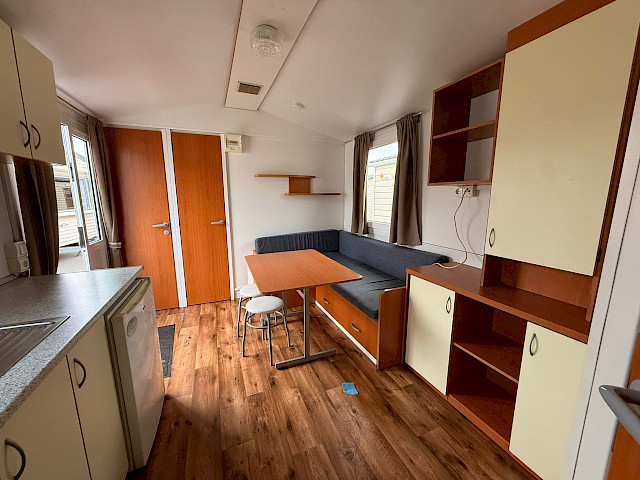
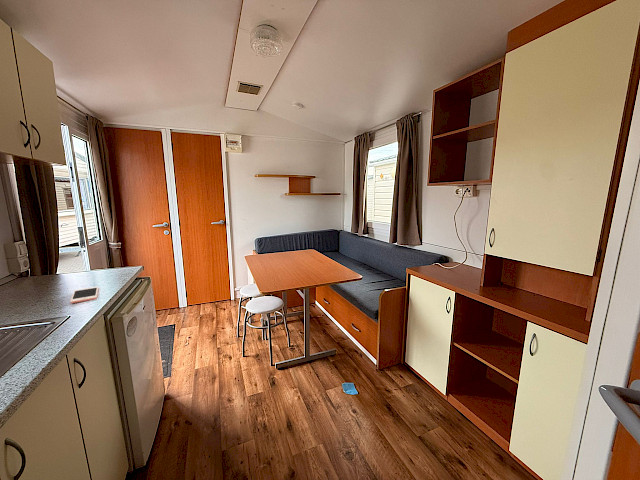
+ cell phone [69,286,99,304]
